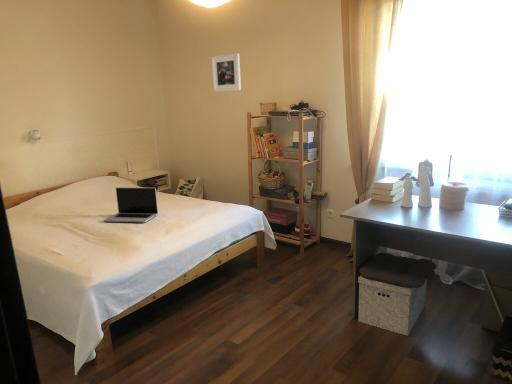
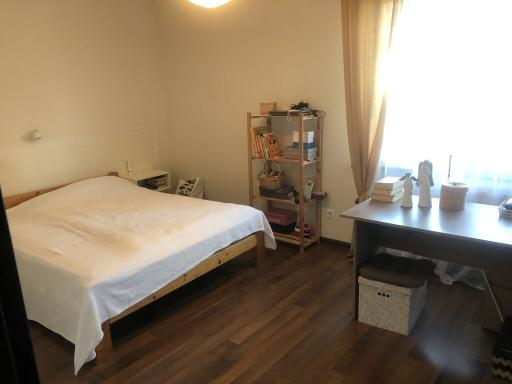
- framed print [211,52,242,93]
- laptop [103,186,159,223]
